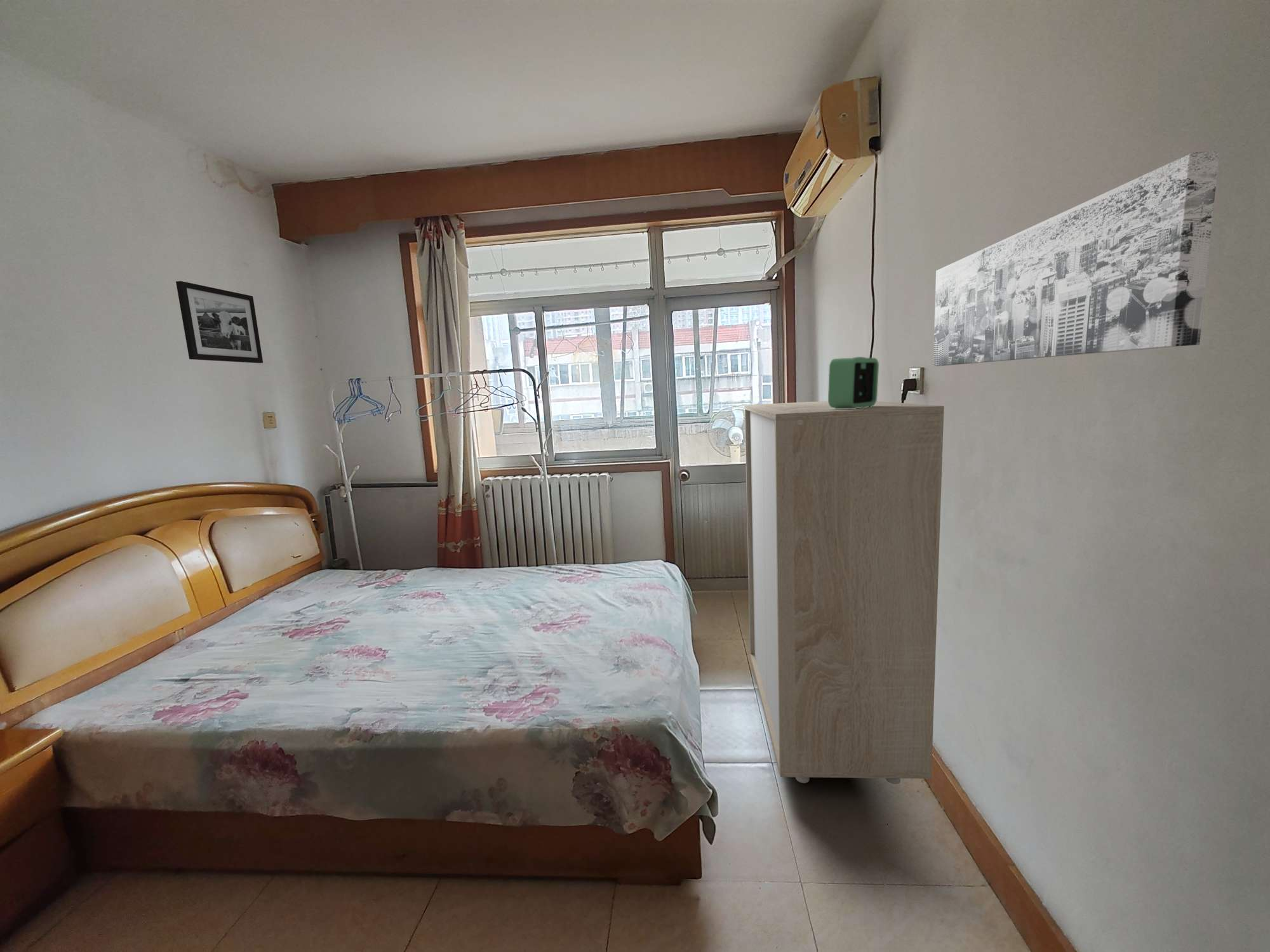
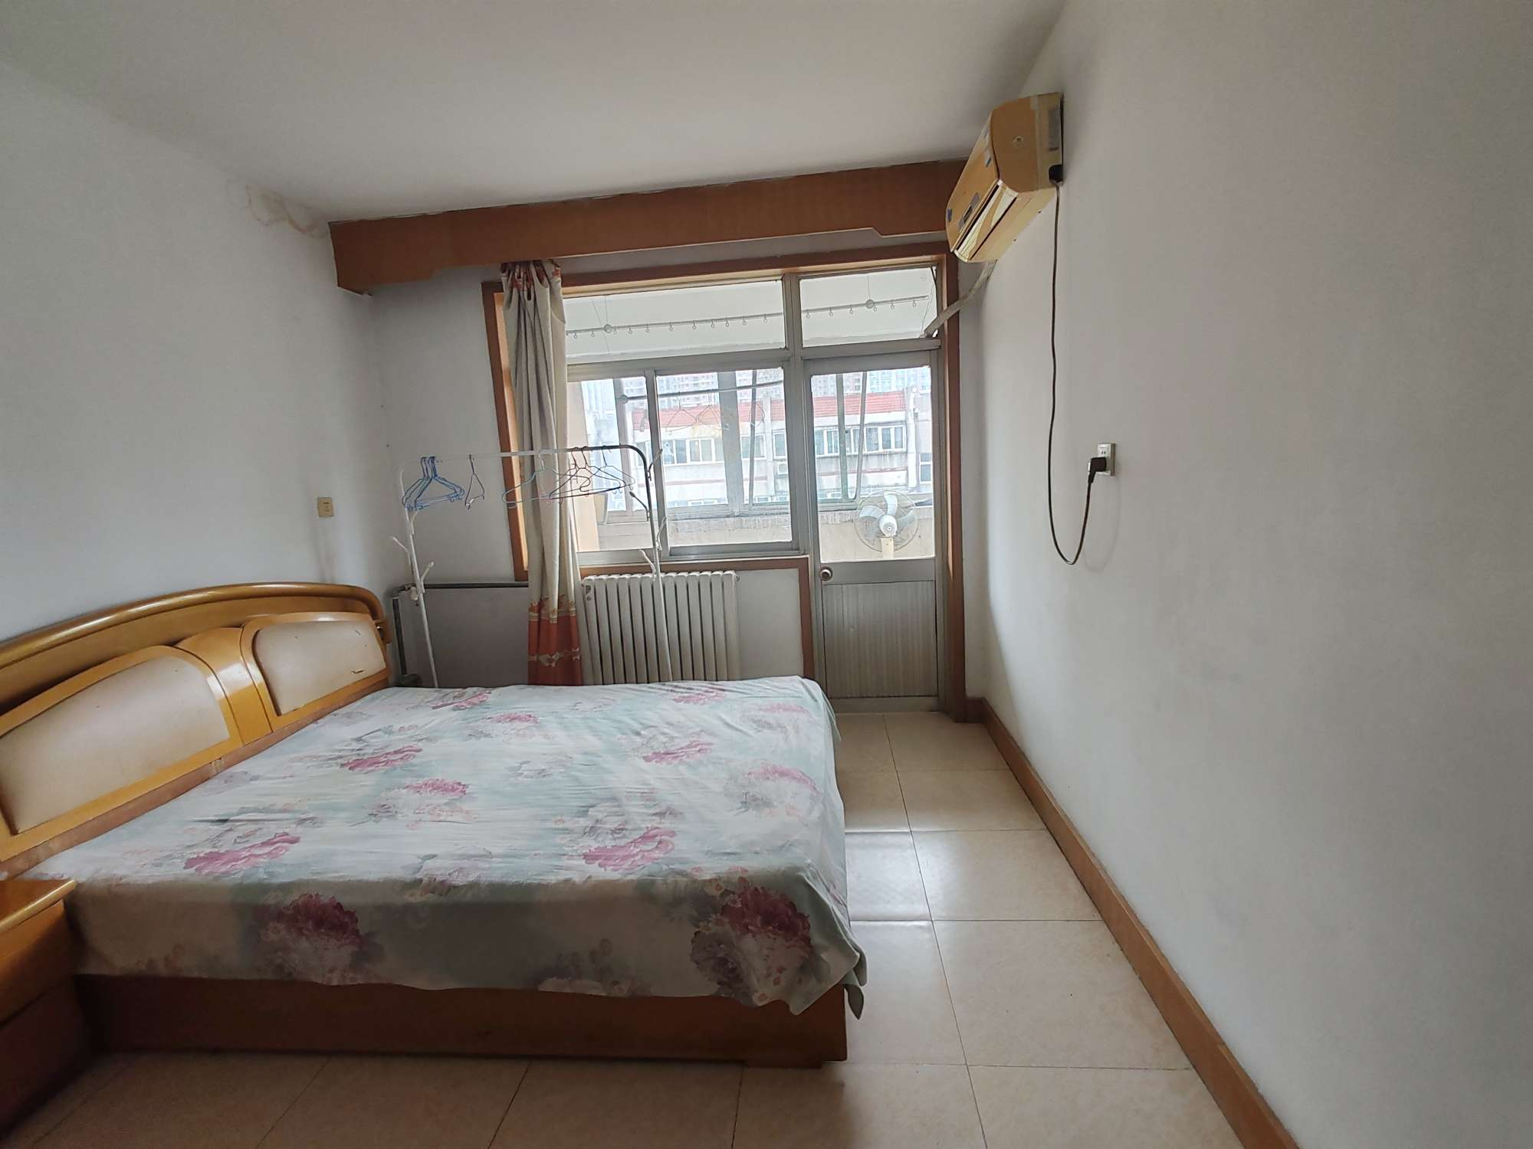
- wall art [933,150,1220,367]
- picture frame [175,281,264,364]
- storage cabinet [744,400,945,785]
- alarm clock [827,356,879,409]
